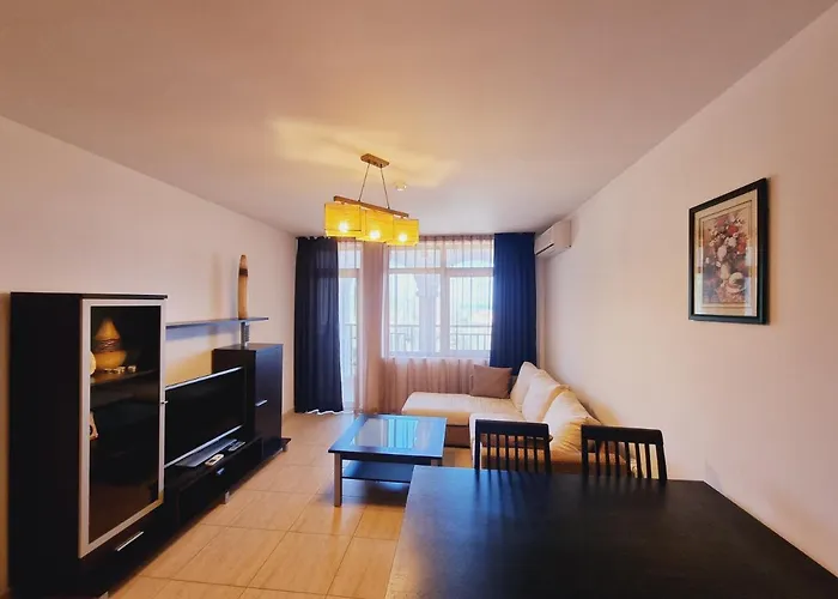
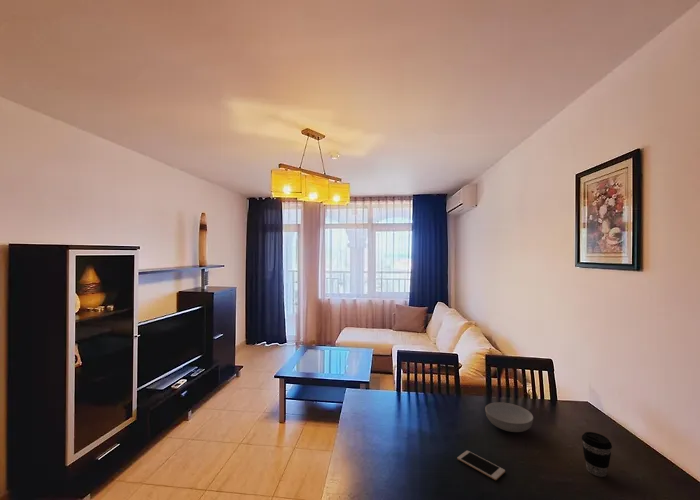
+ serving bowl [484,401,534,433]
+ coffee cup [581,431,613,478]
+ cell phone [456,450,506,481]
